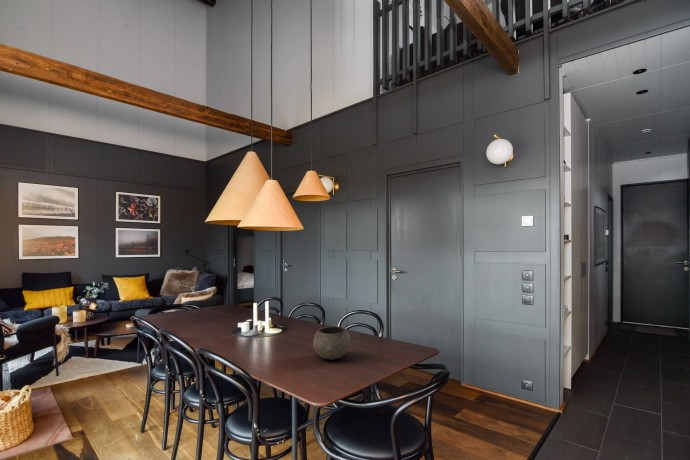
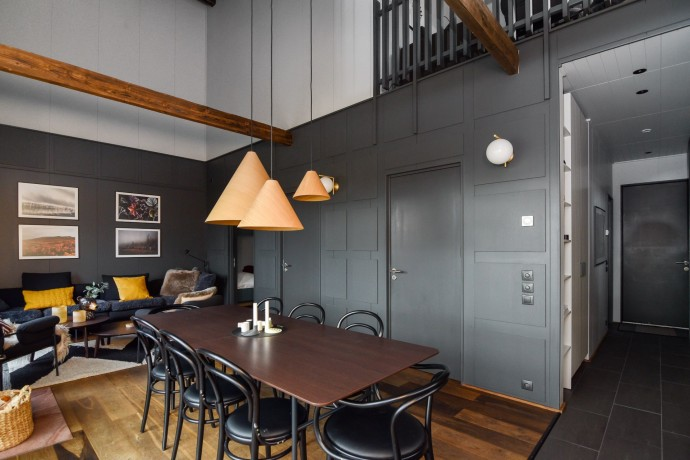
- bowl [312,325,352,361]
